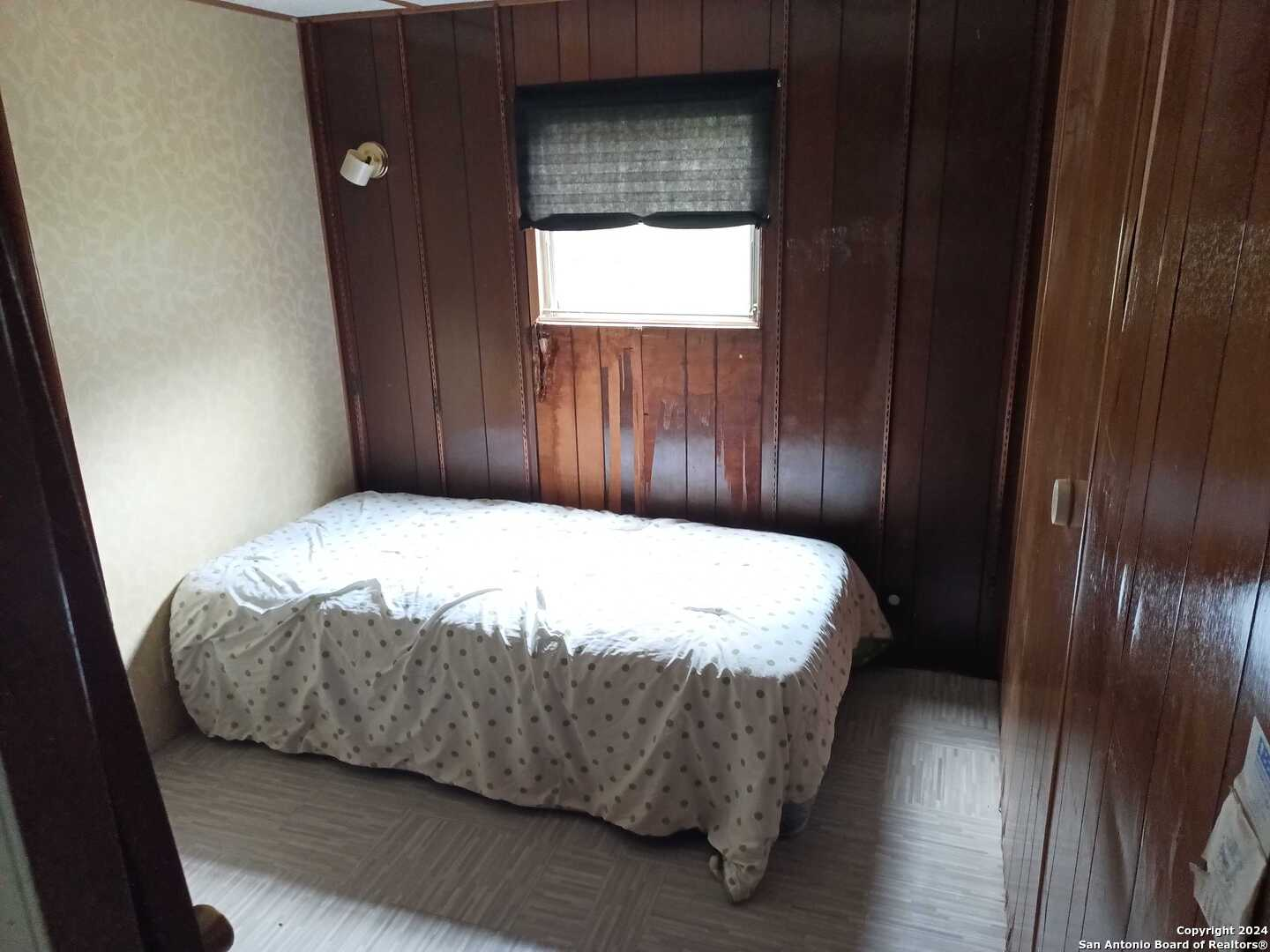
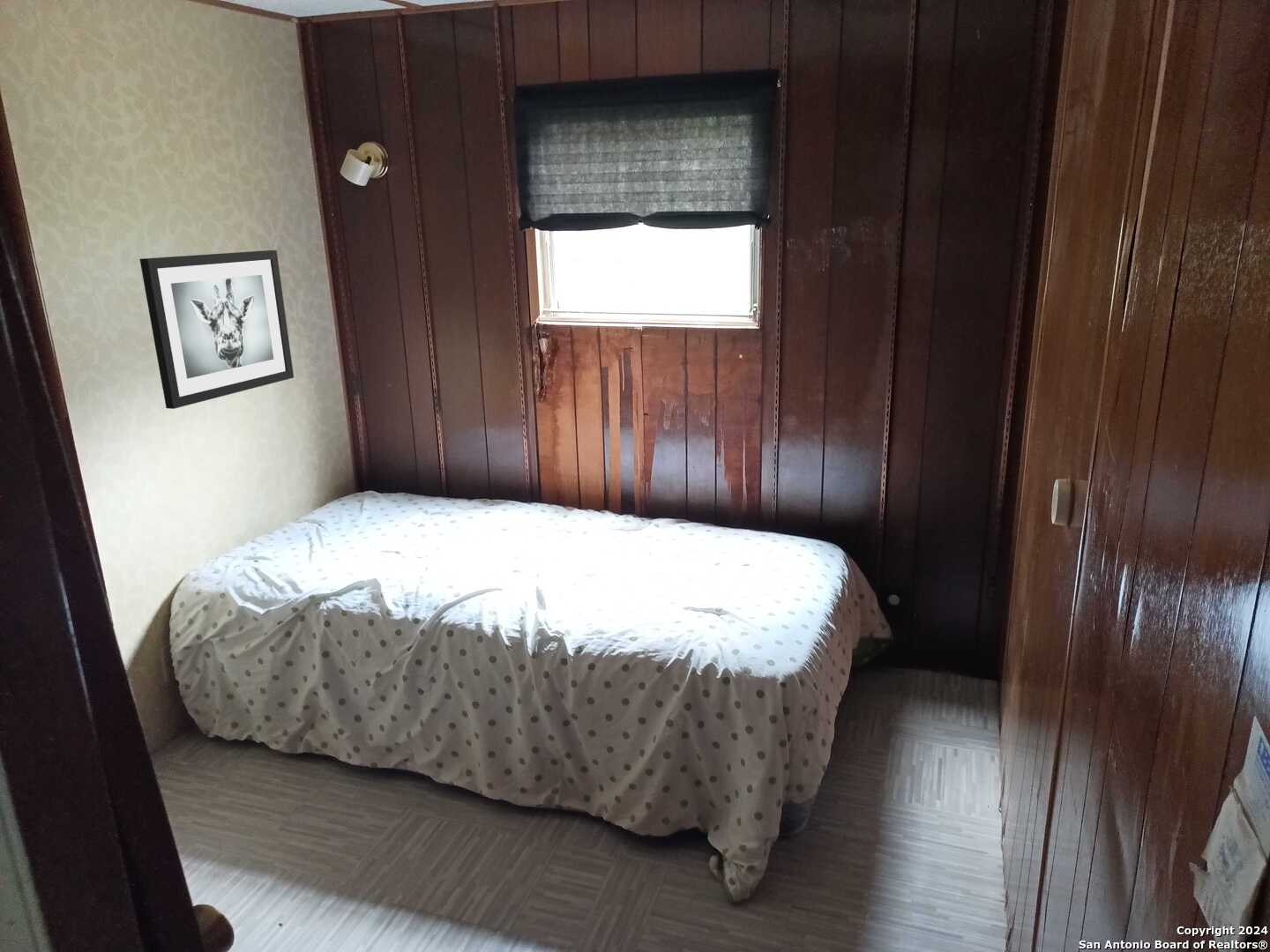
+ wall art [138,249,295,410]
